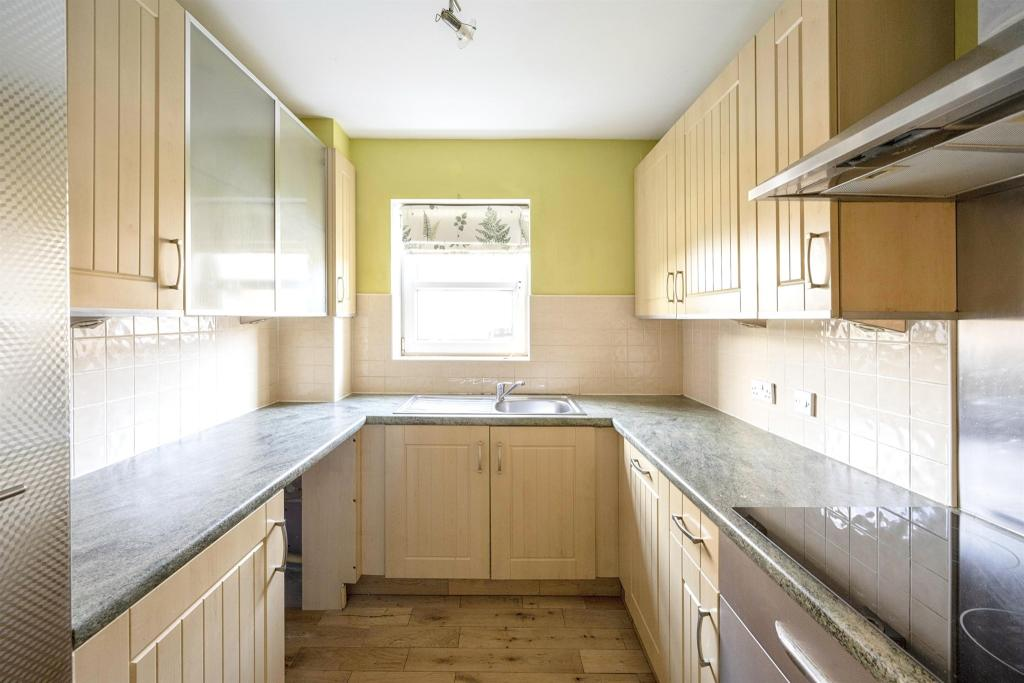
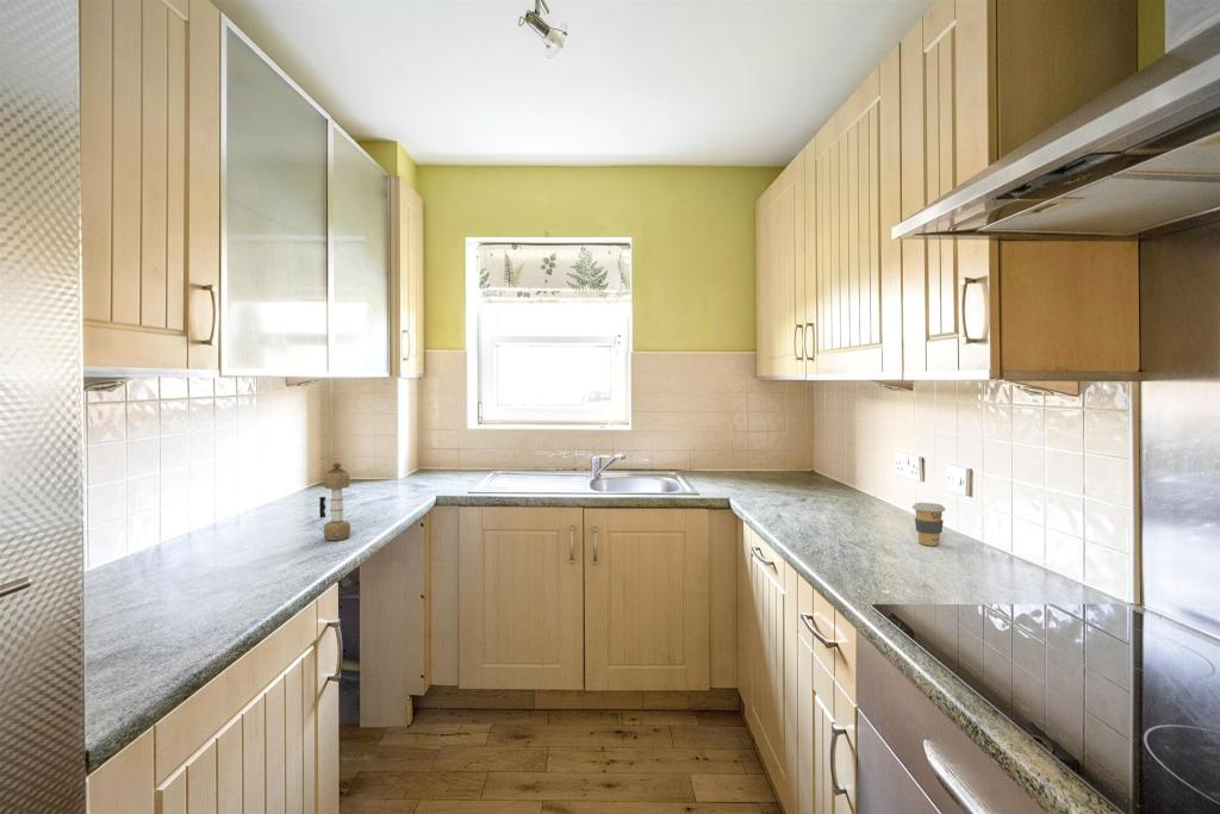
+ coffee cup [911,502,946,547]
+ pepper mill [318,461,351,541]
